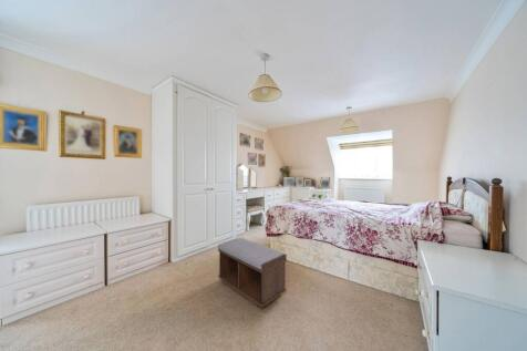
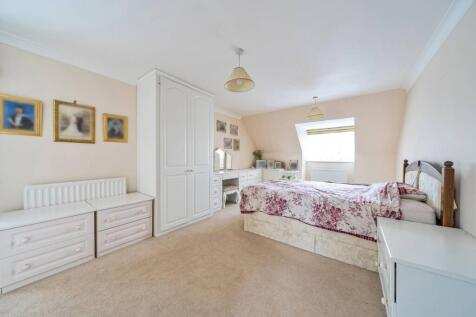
- bench [217,237,288,310]
